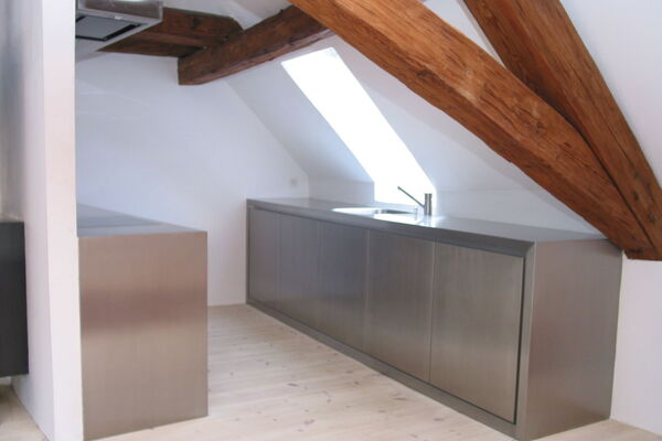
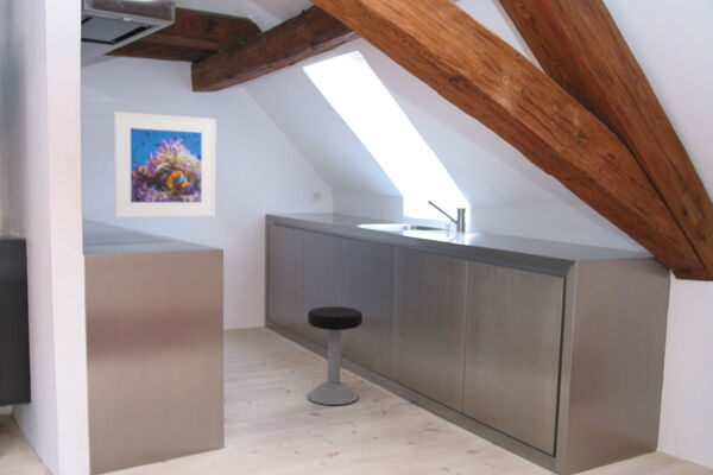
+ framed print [113,110,216,218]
+ stool [307,305,364,406]
